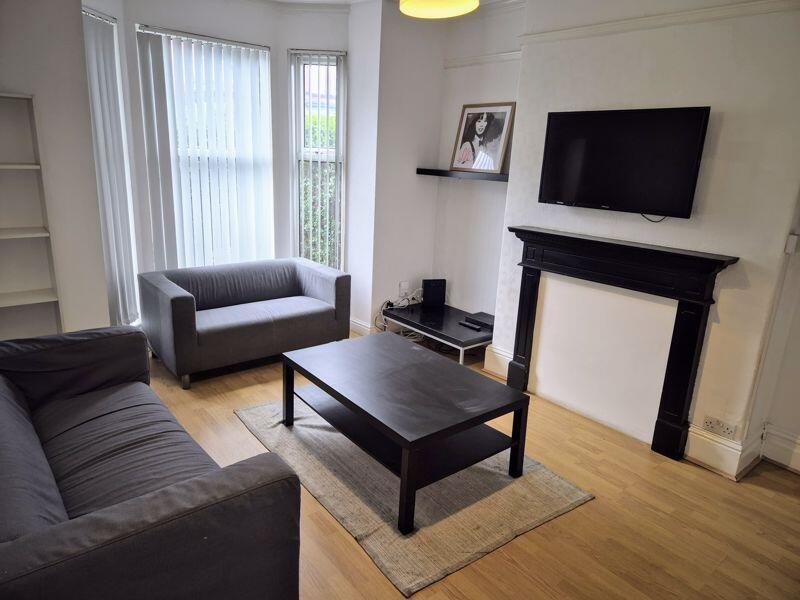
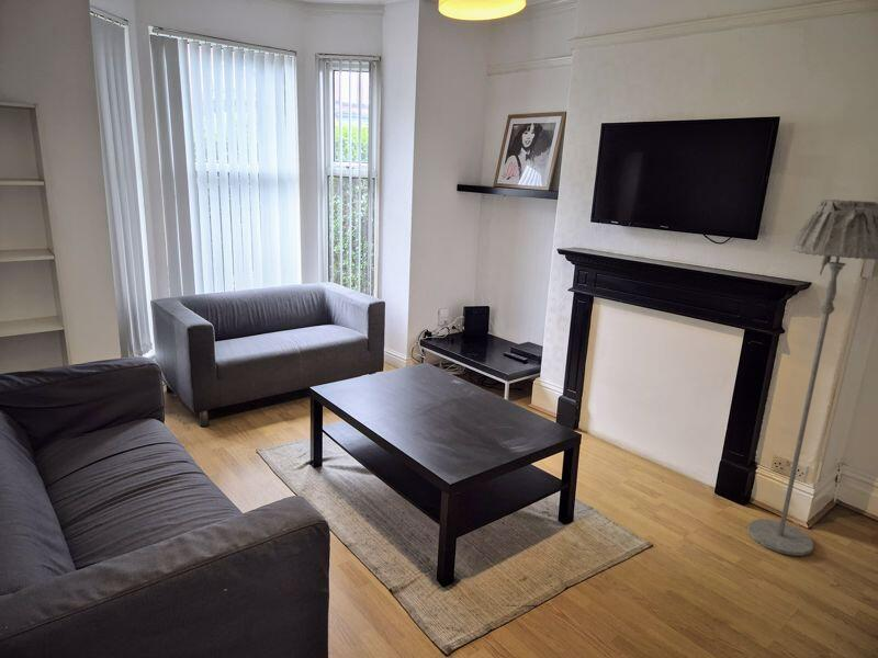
+ floor lamp [746,198,878,557]
